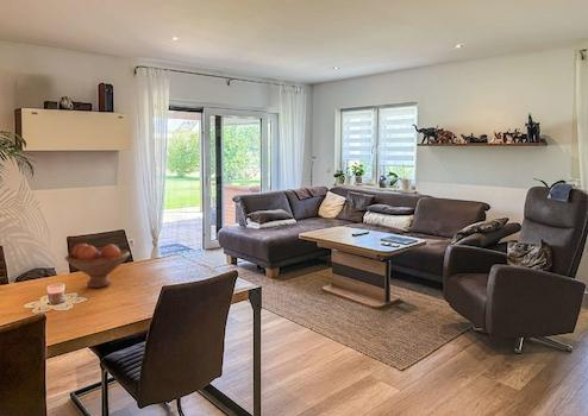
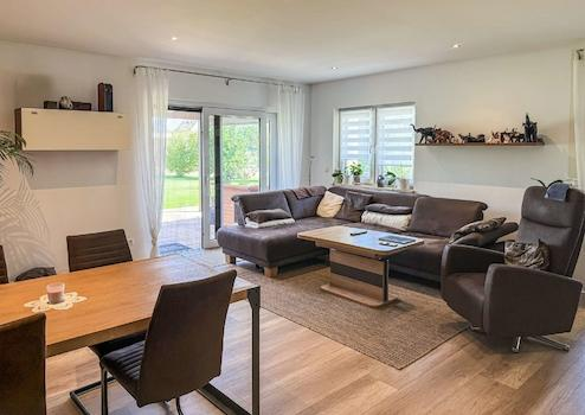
- fruit bowl [64,242,131,289]
